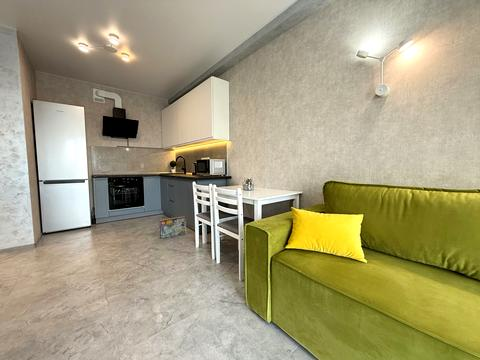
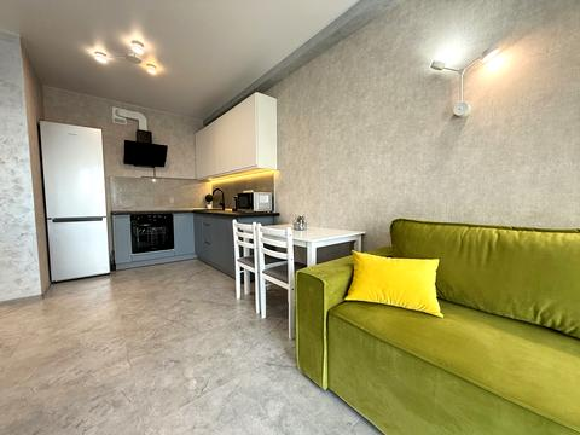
- box [158,215,187,239]
